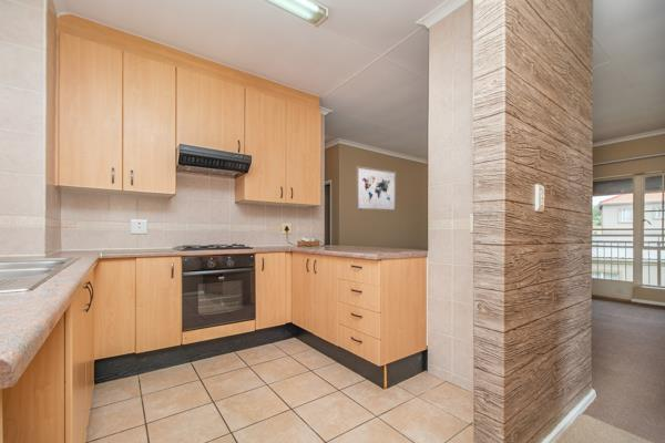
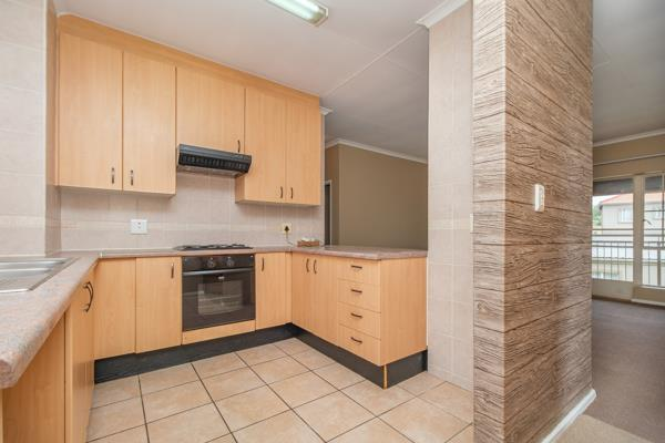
- wall art [356,165,397,212]
